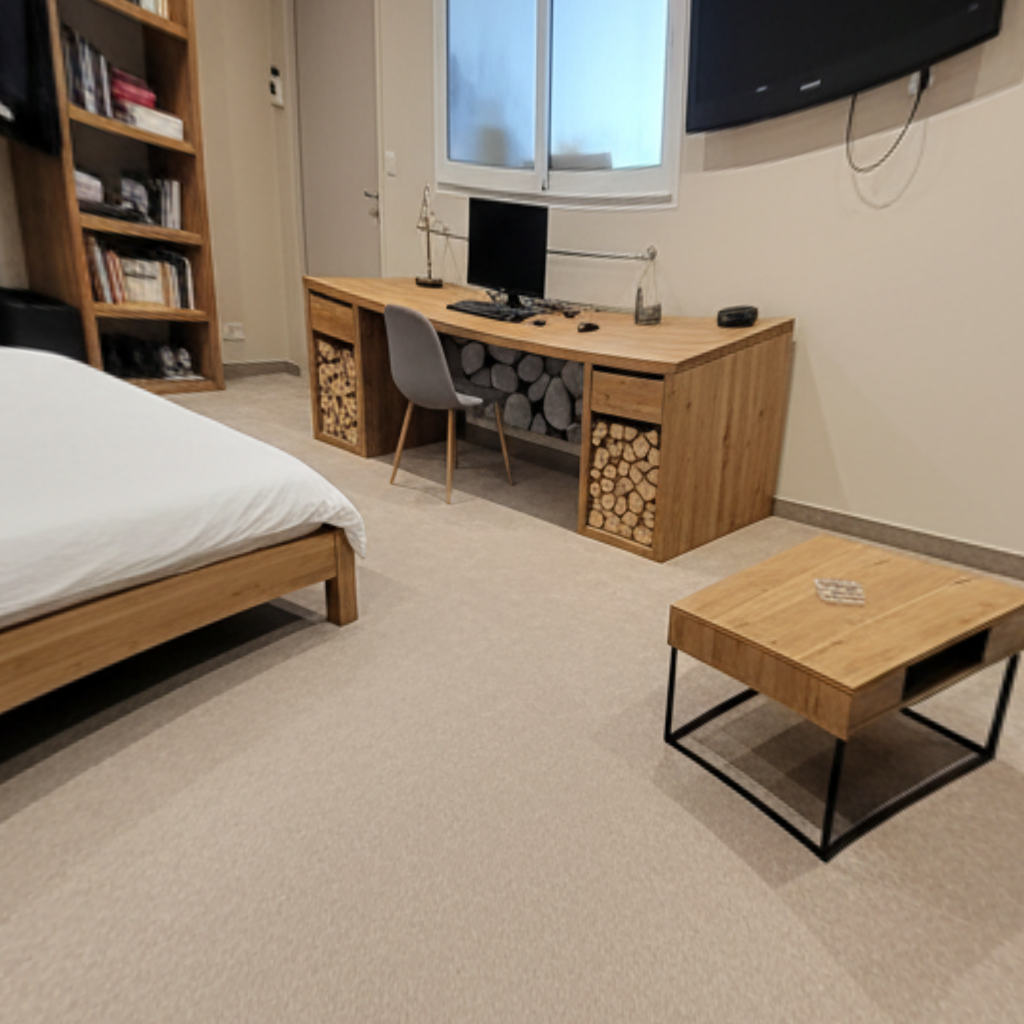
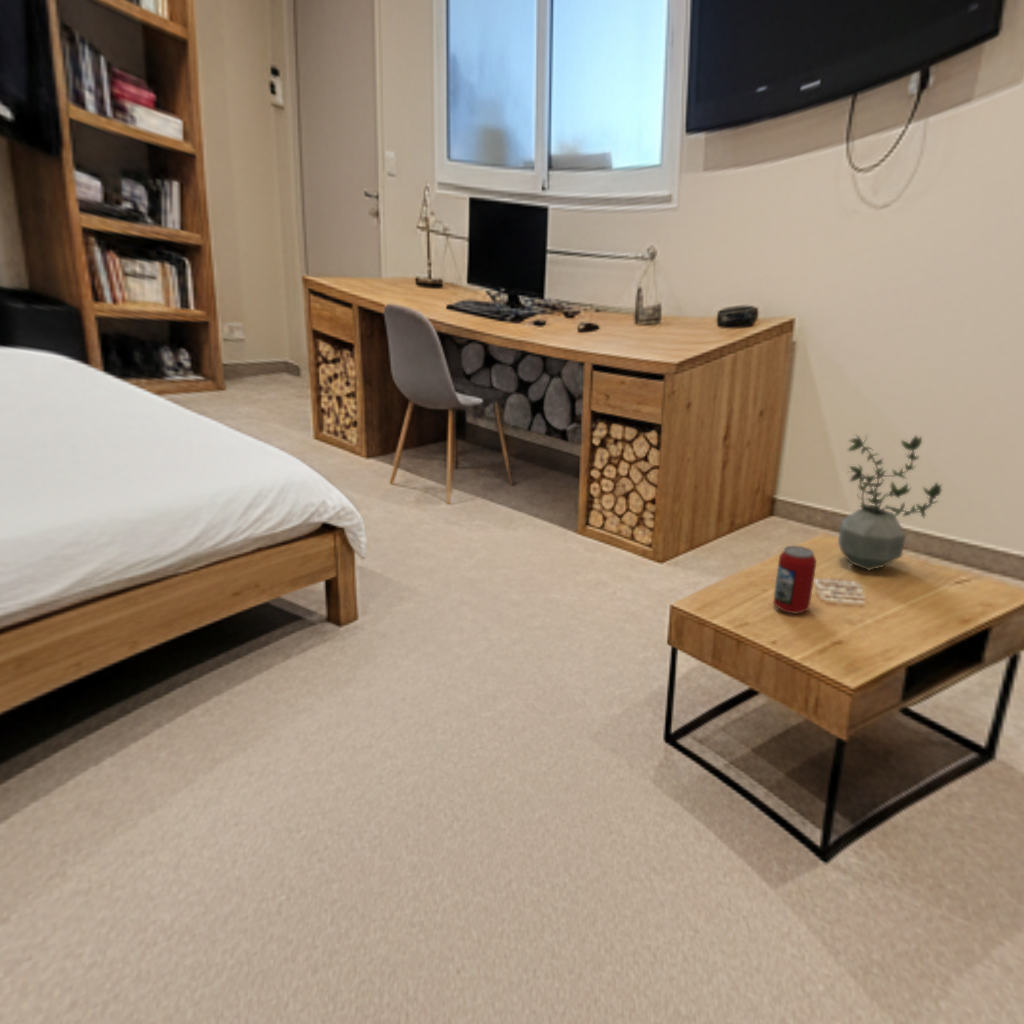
+ potted plant [837,431,944,572]
+ beverage can [772,545,817,615]
